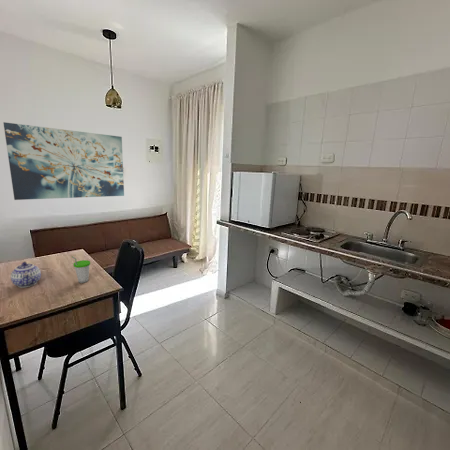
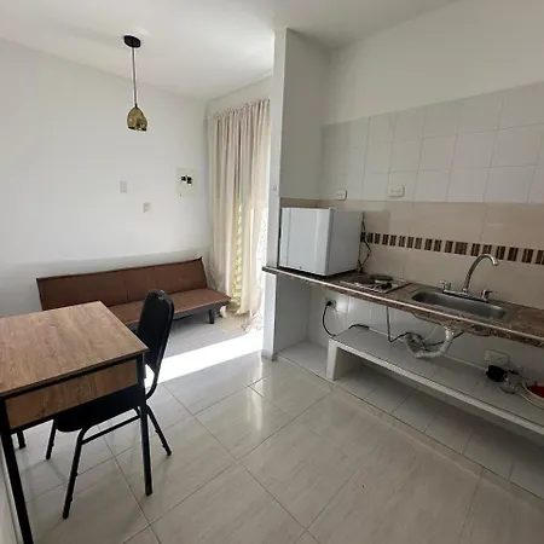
- cup [71,255,91,284]
- teapot [10,261,42,288]
- wall art [2,121,125,201]
